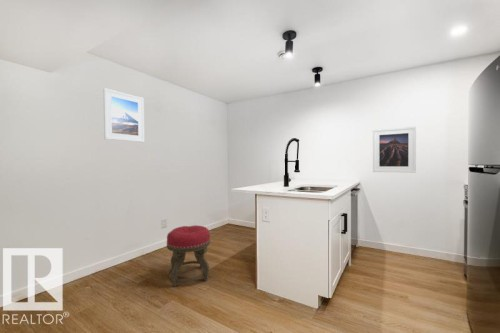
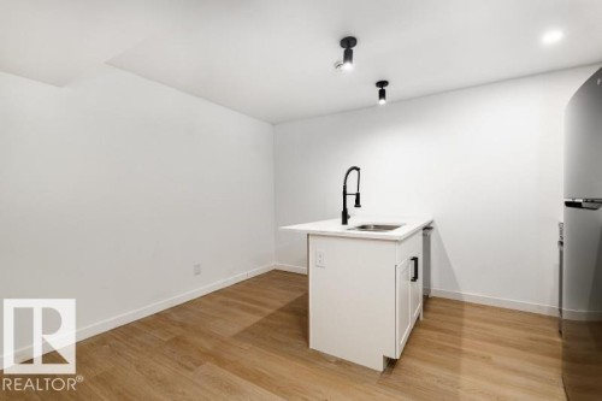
- stool [166,224,211,288]
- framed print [102,87,145,143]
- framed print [372,126,417,174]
